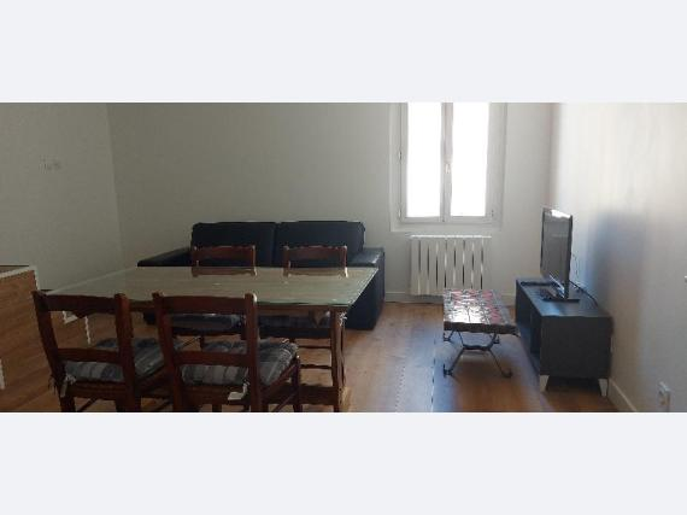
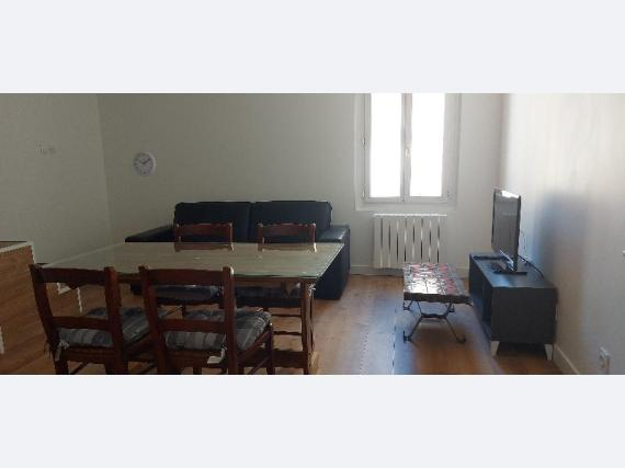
+ wall clock [132,150,157,178]
